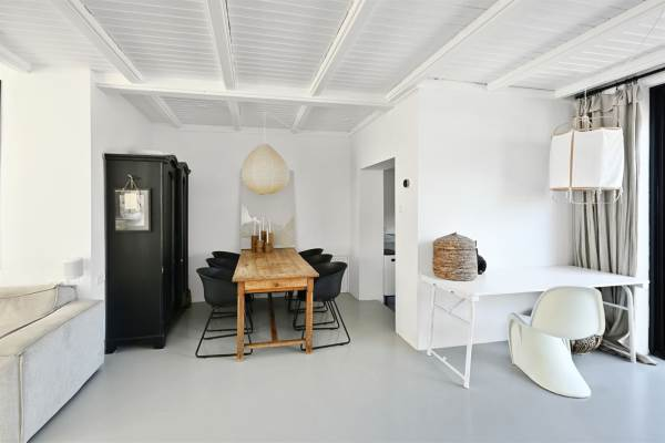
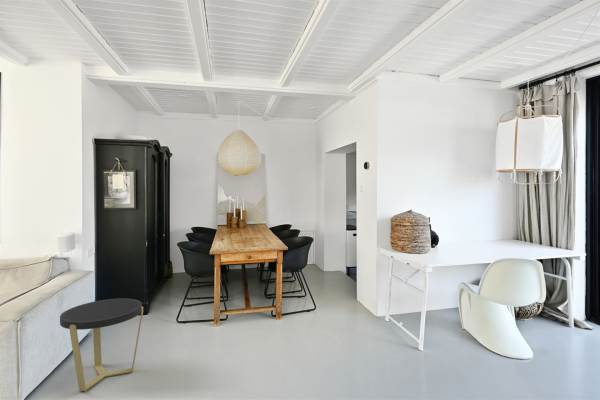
+ side table [59,297,144,392]
